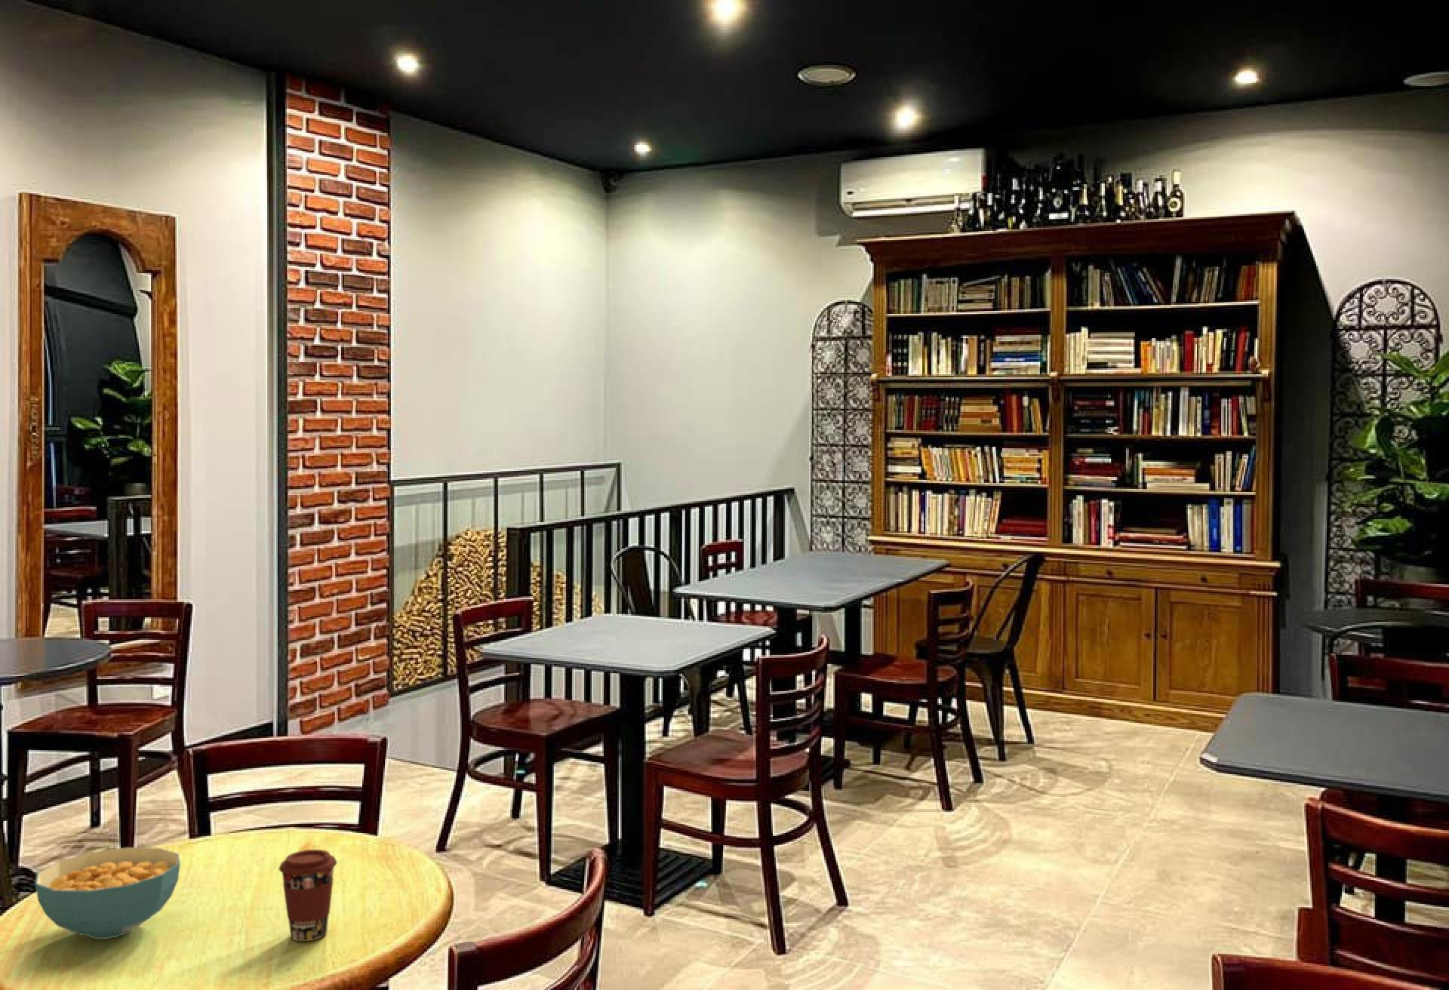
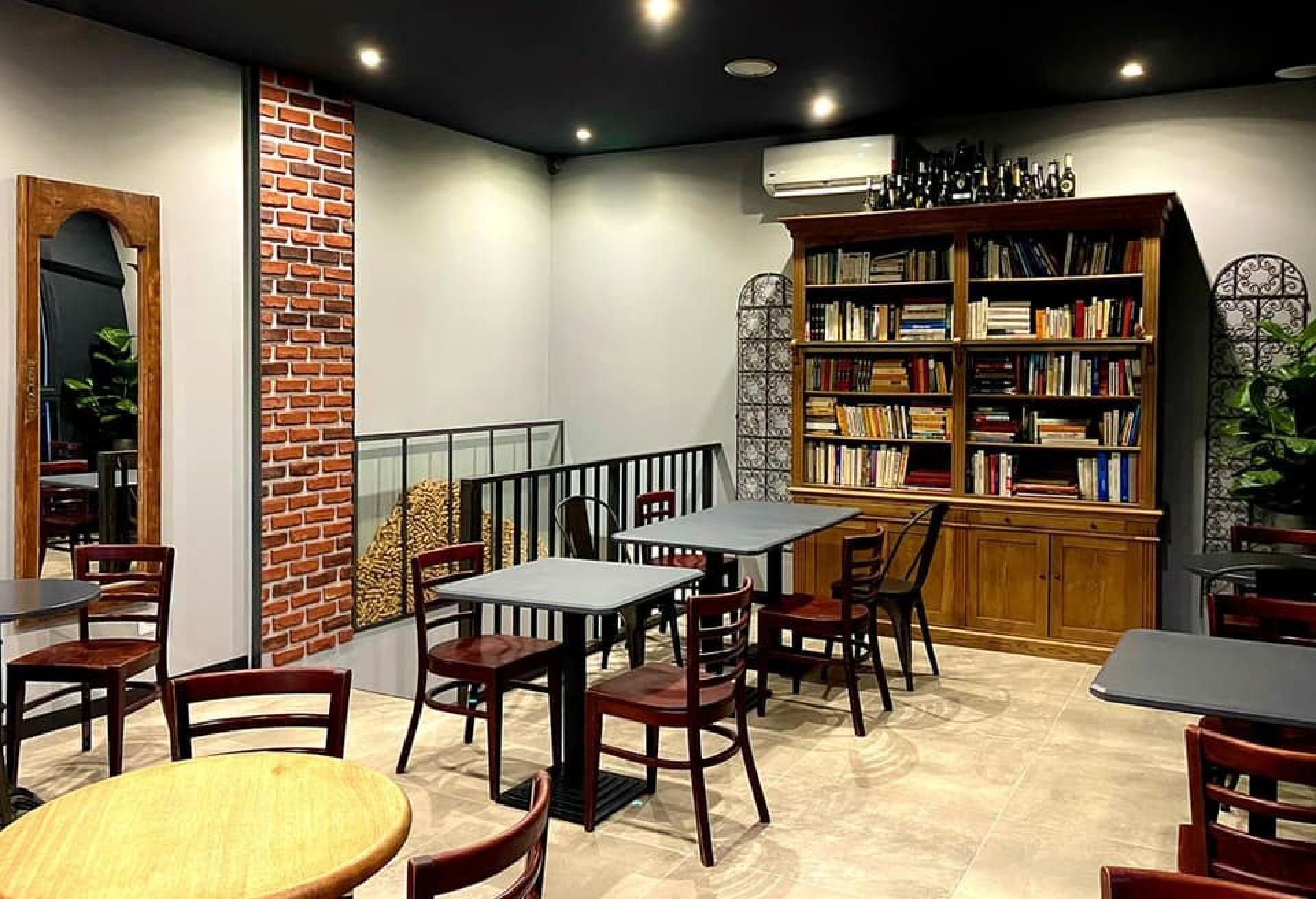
- coffee cup [277,849,338,942]
- cereal bowl [34,847,181,940]
